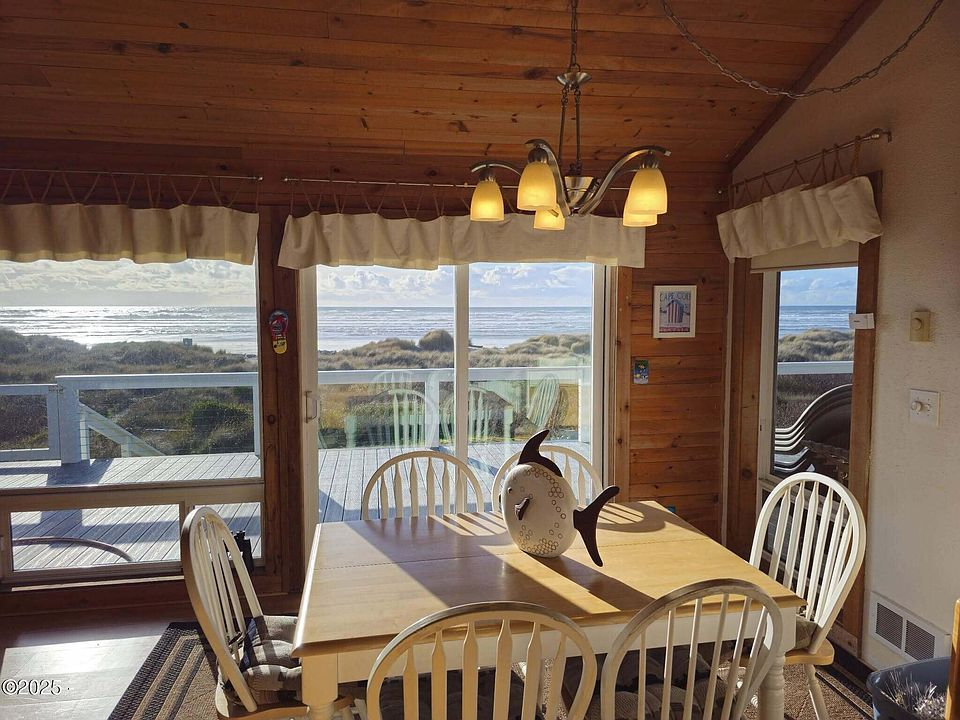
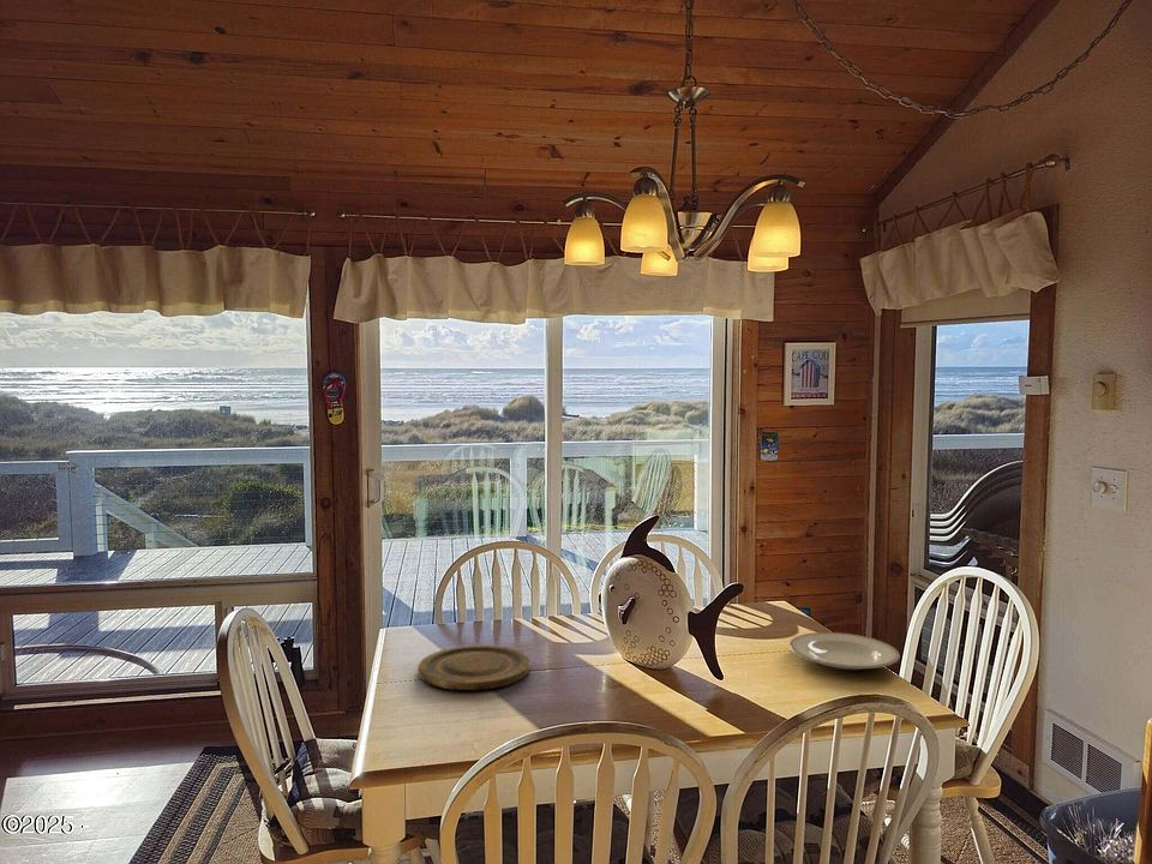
+ plate [788,631,900,671]
+ plate [416,644,532,691]
